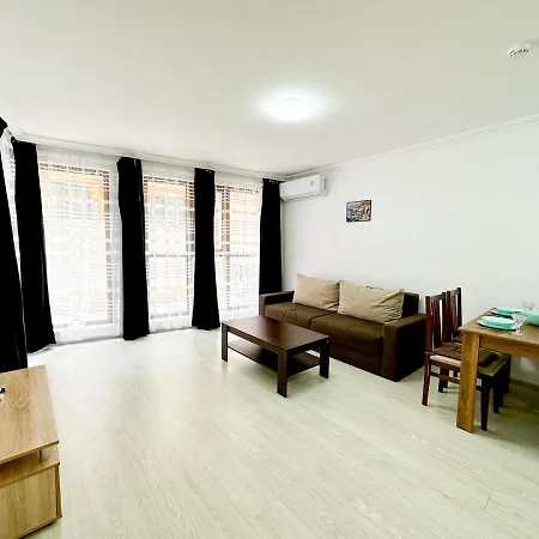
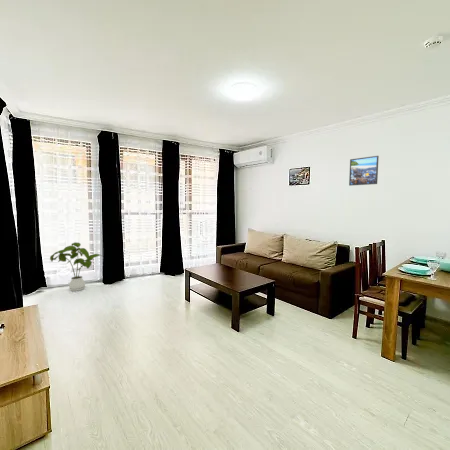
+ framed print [348,155,380,187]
+ house plant [49,242,103,292]
